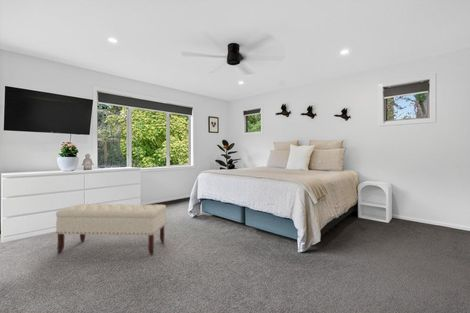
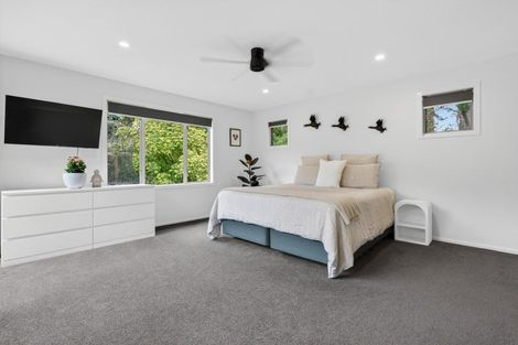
- bench [55,203,167,257]
